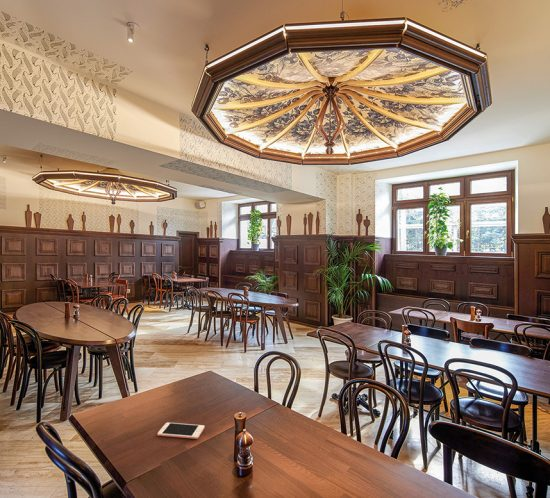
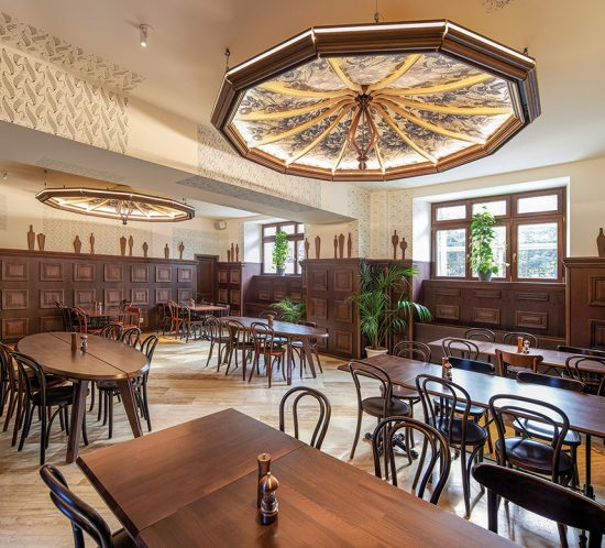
- cell phone [156,422,206,440]
